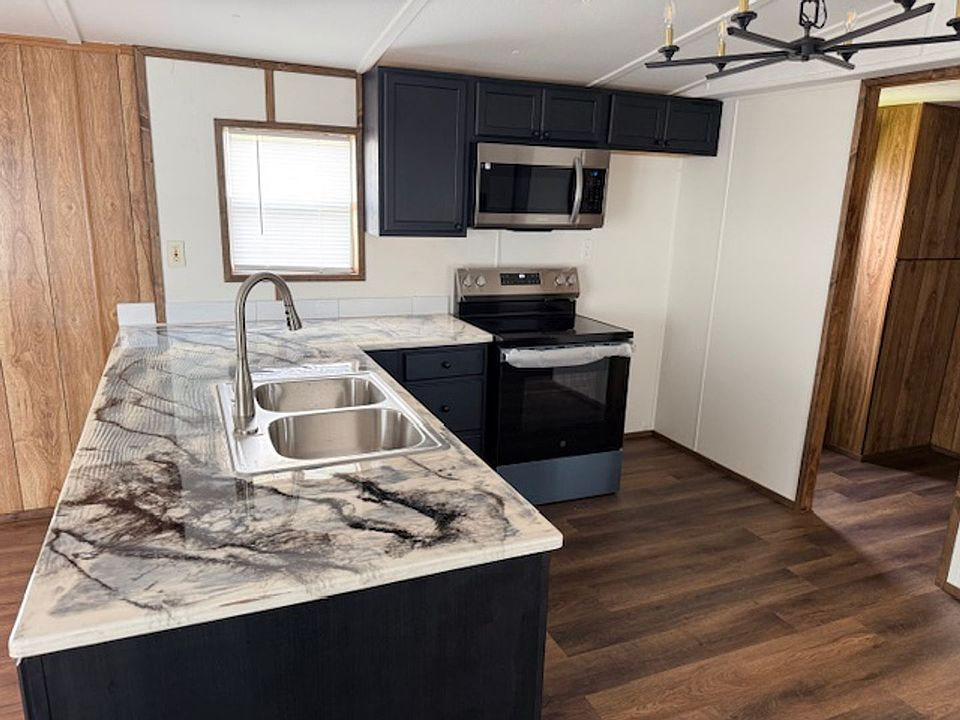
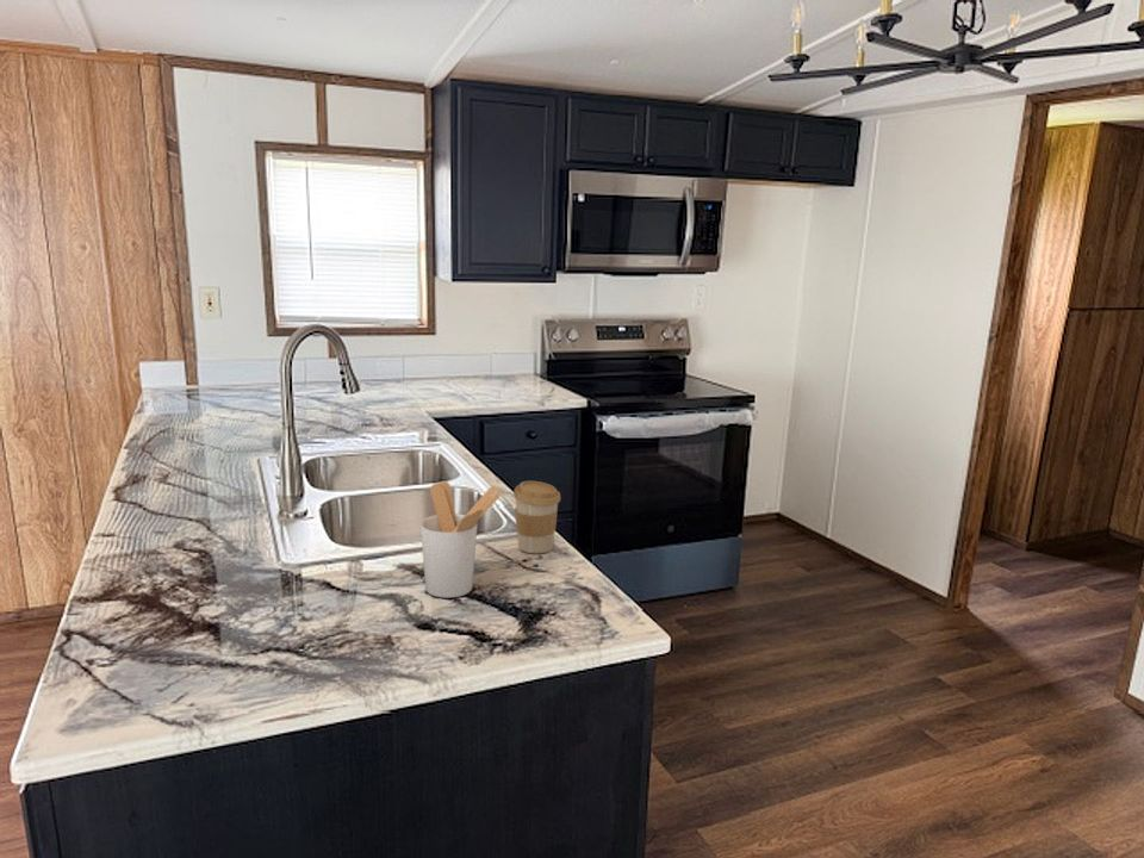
+ utensil holder [419,480,503,599]
+ coffee cup [512,480,561,554]
